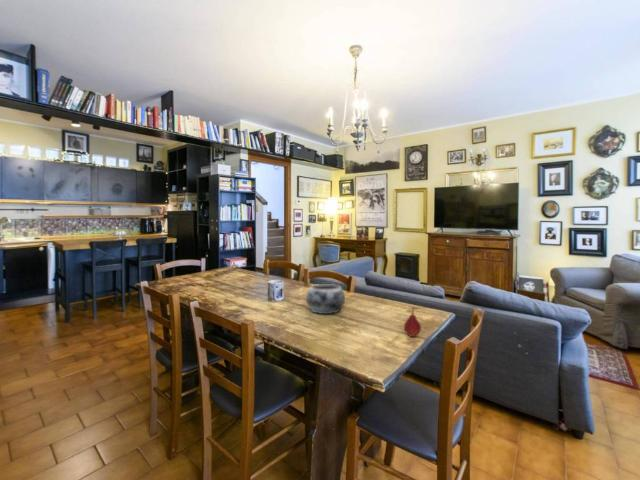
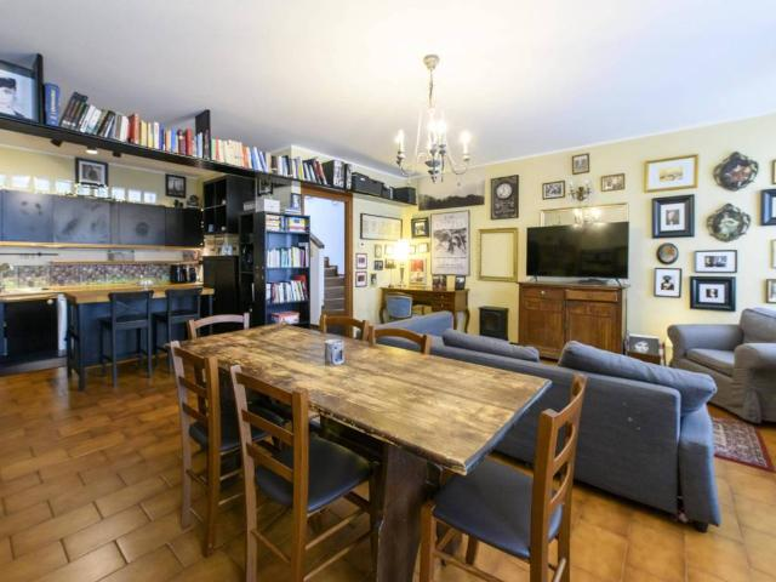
- decorative bowl [305,283,346,315]
- fruit [403,306,422,338]
